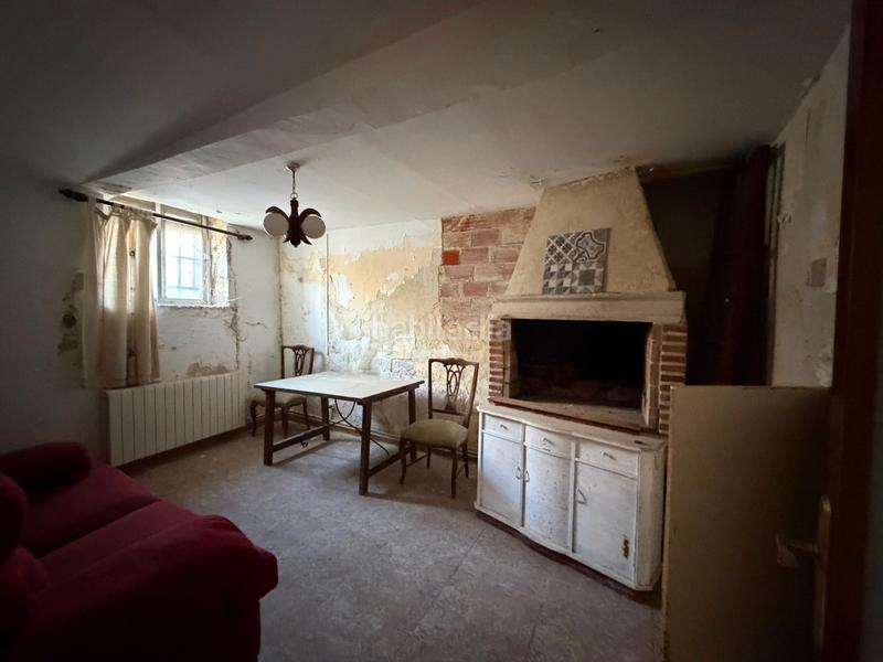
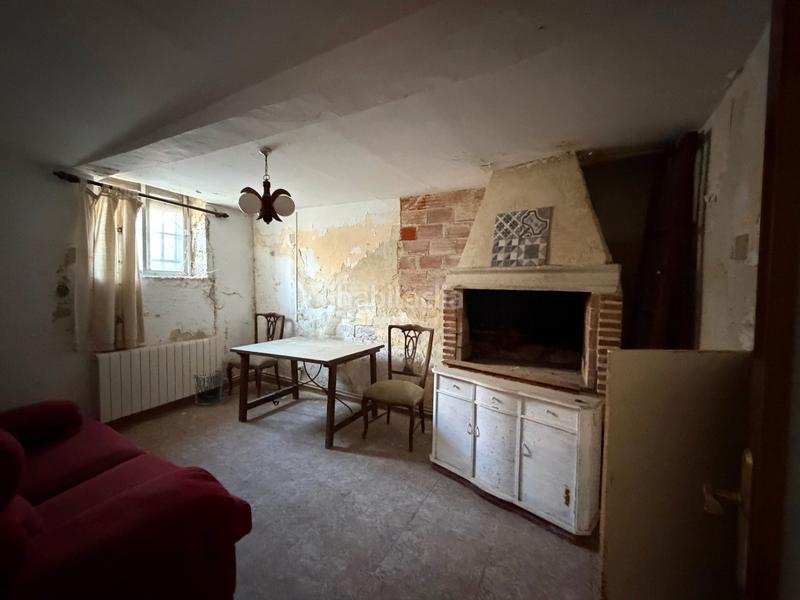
+ waste bin [192,369,225,406]
